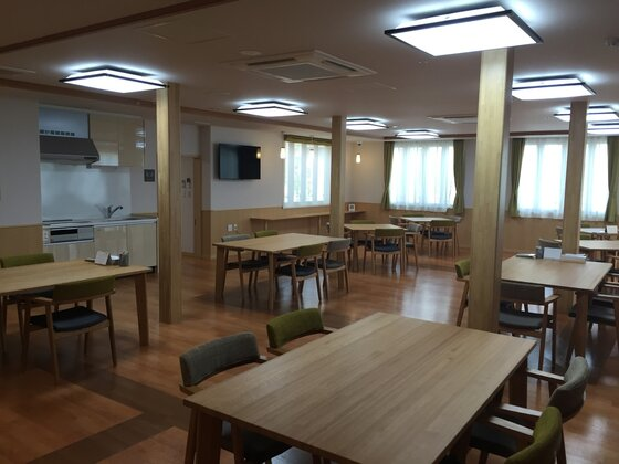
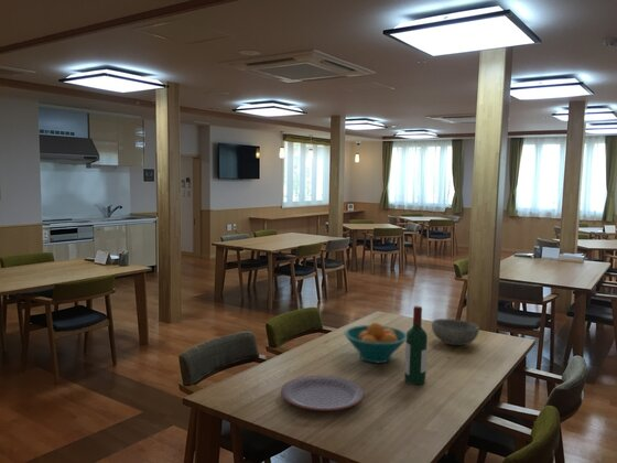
+ bowl [431,317,480,346]
+ fruit bowl [343,321,407,364]
+ wine bottle [403,304,429,386]
+ plate [280,375,365,412]
